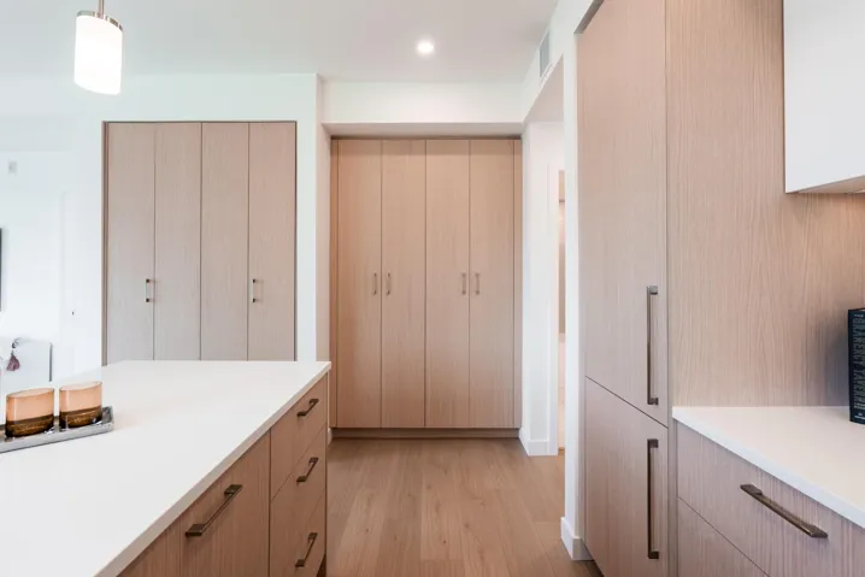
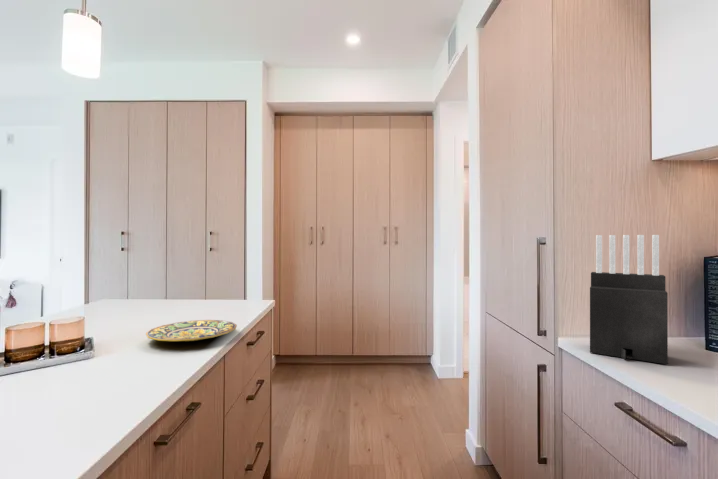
+ plate [145,319,238,343]
+ knife block [589,234,669,365]
